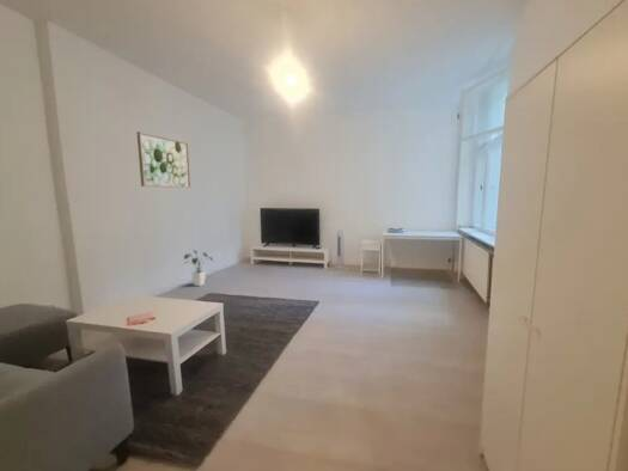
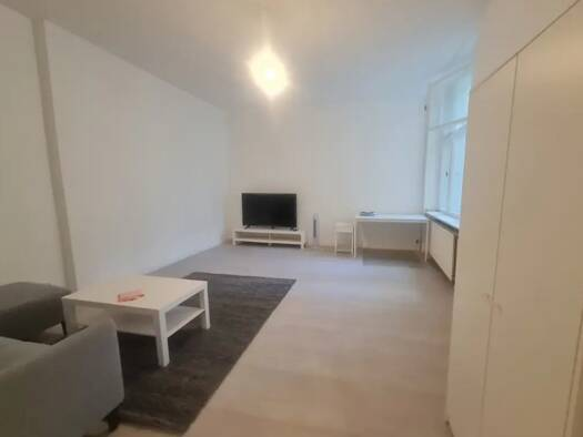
- house plant [183,249,214,287]
- wall art [135,130,191,189]
